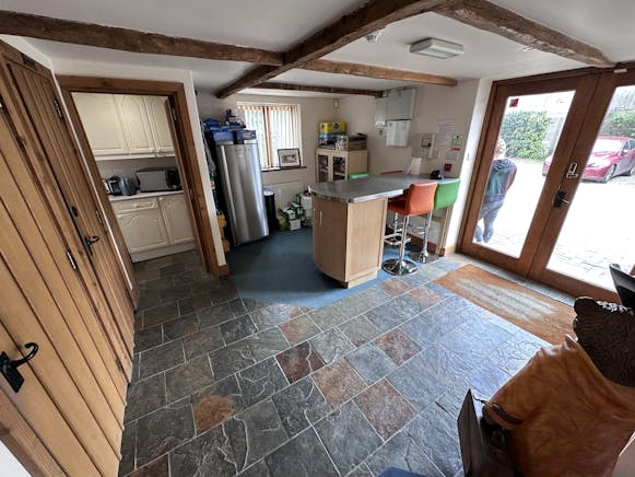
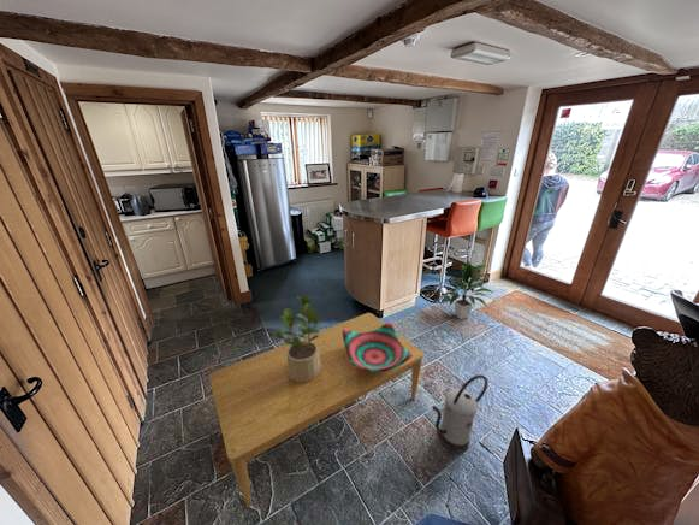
+ indoor plant [443,259,496,320]
+ decorative bowl [343,320,413,372]
+ watering can [431,373,490,453]
+ potted plant [273,293,321,382]
+ coffee table [208,312,425,508]
